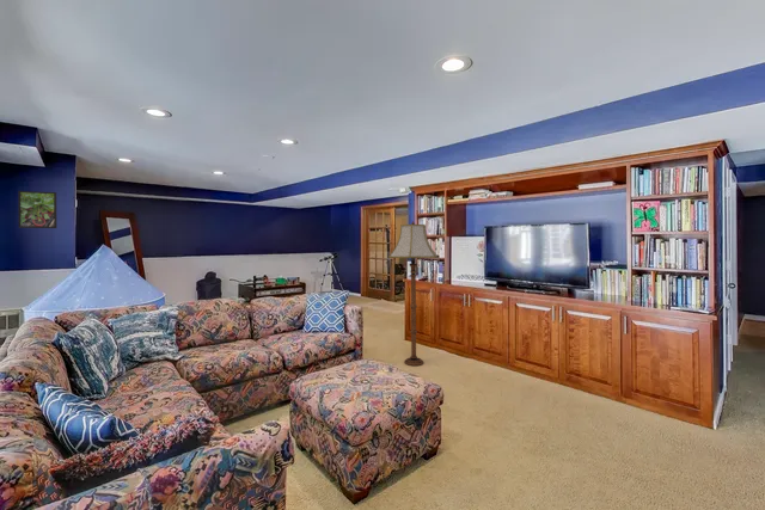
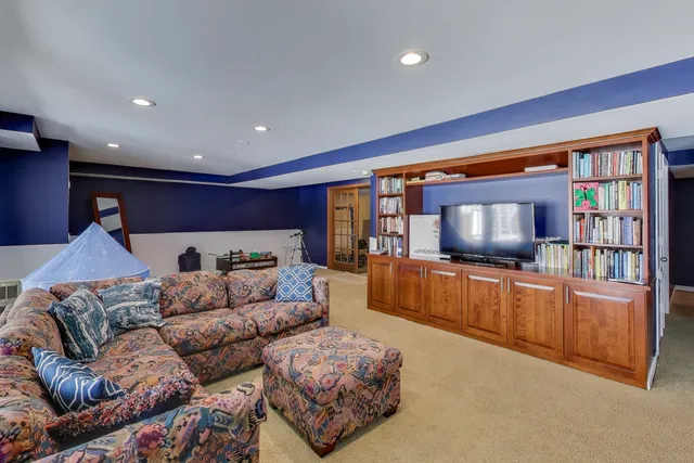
- floor lamp [387,220,439,367]
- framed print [17,190,59,229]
